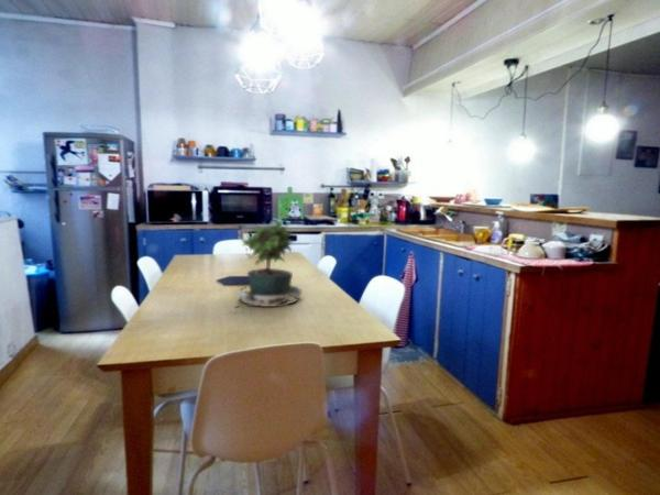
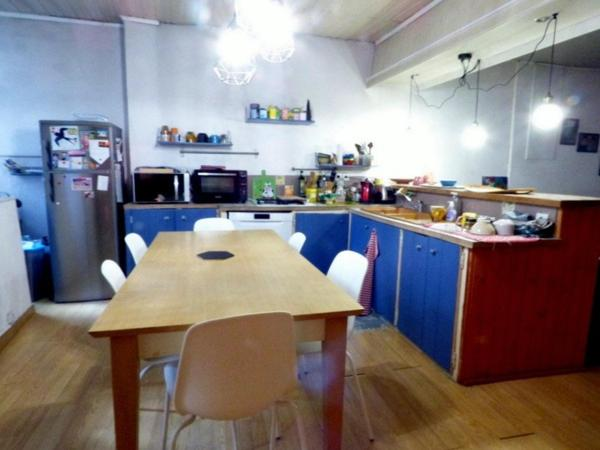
- potted plant [229,218,304,312]
